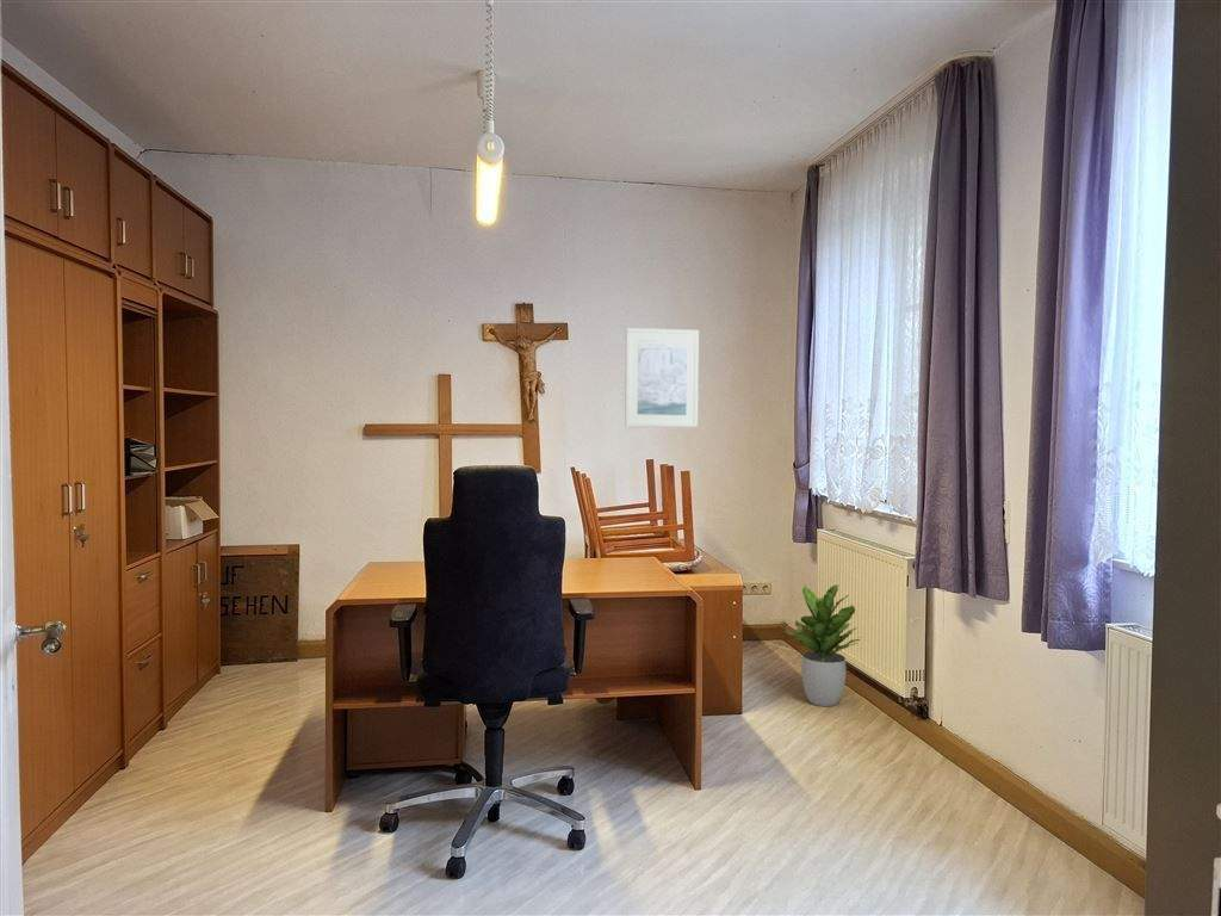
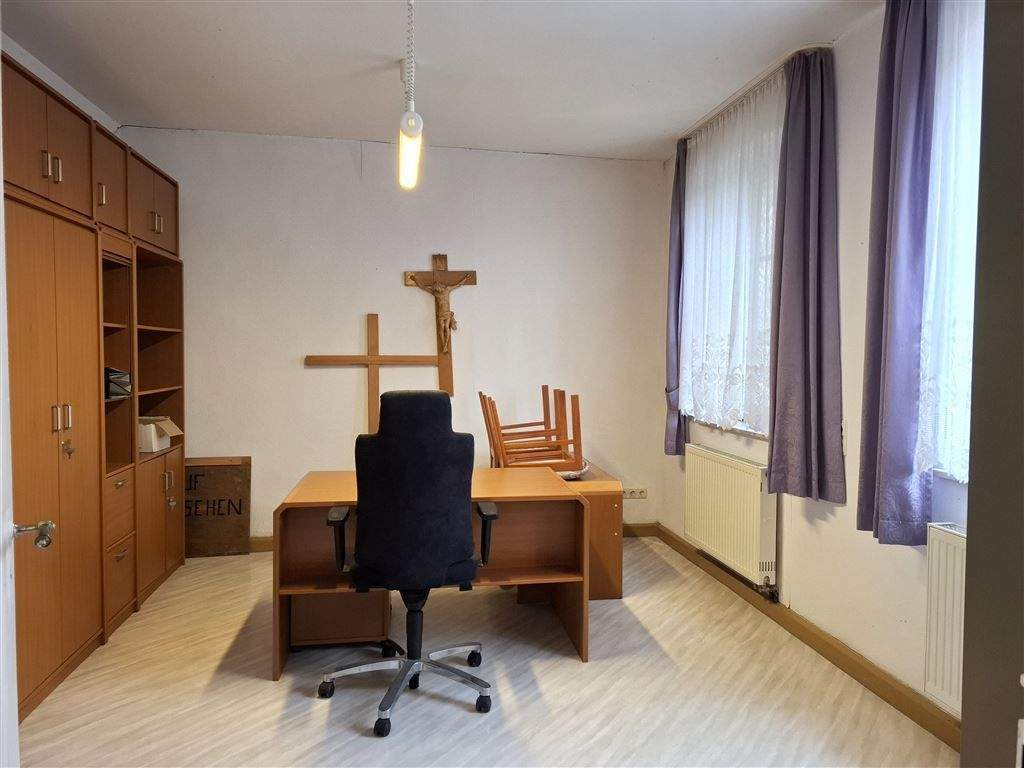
- potted plant [785,583,861,707]
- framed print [624,327,700,428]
